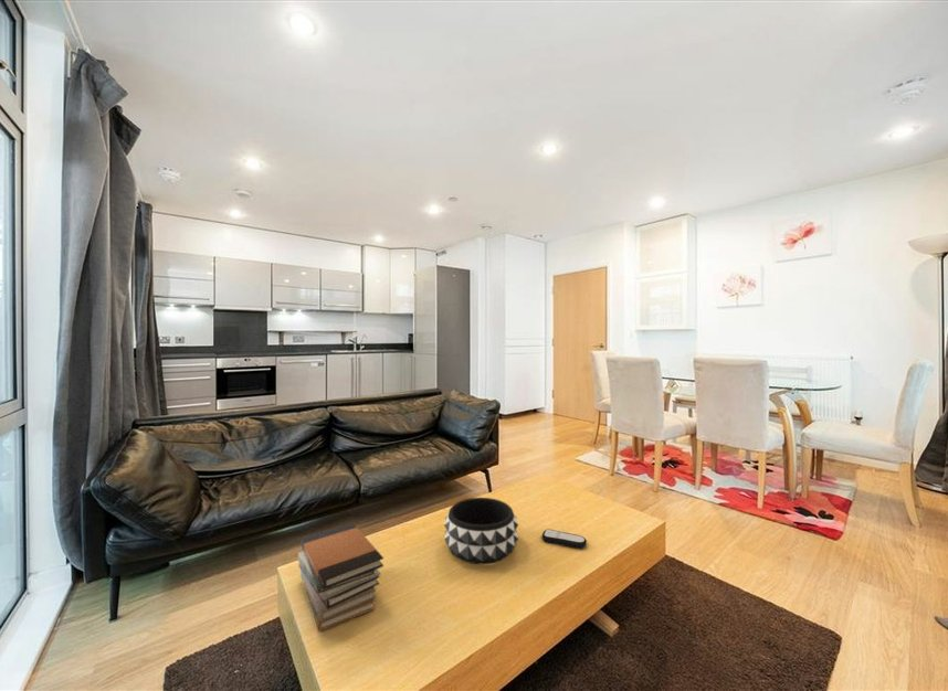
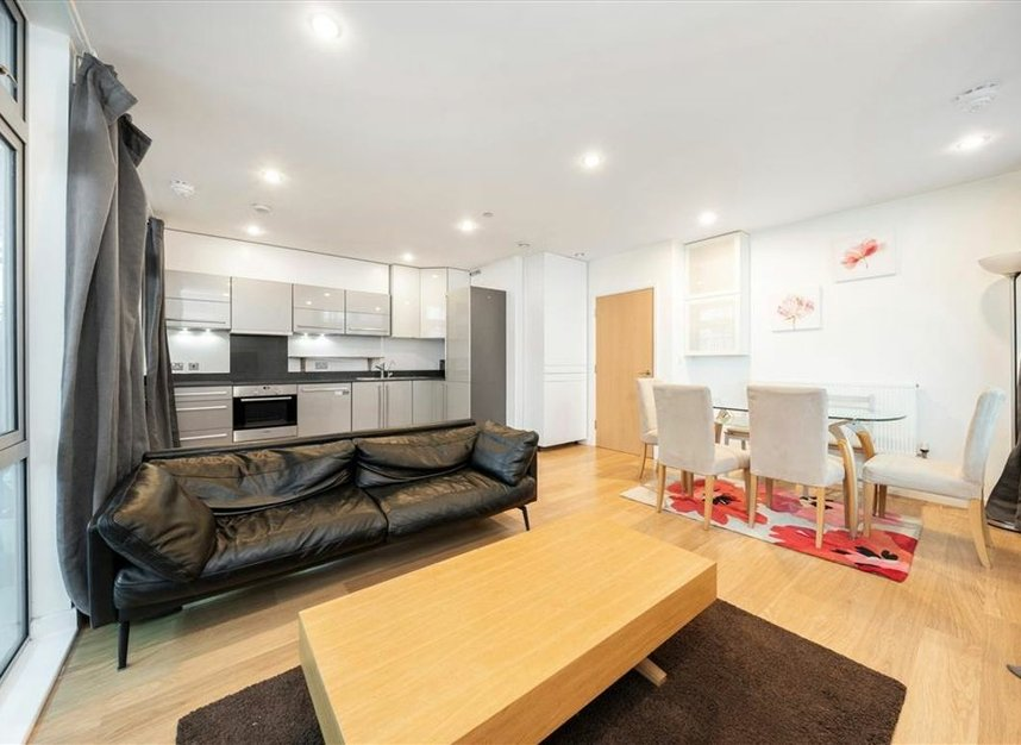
- decorative bowl [443,497,519,565]
- book stack [297,522,385,632]
- remote control [540,528,588,549]
